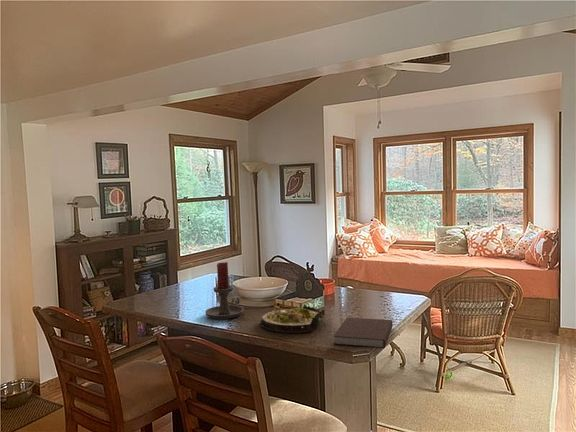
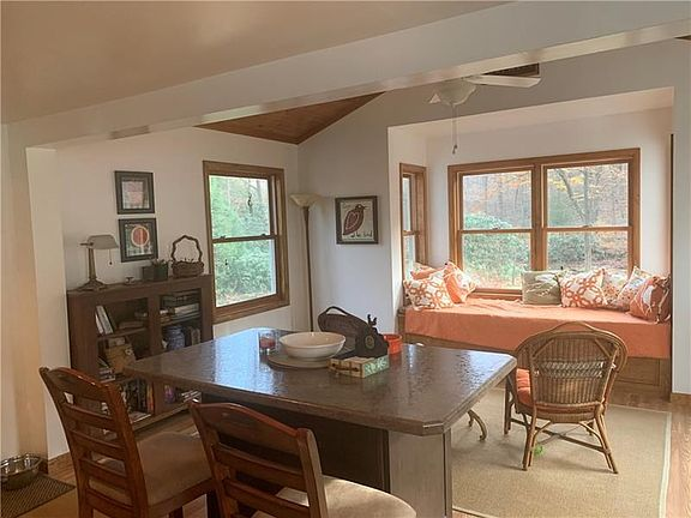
- salad plate [259,304,326,334]
- candle holder [204,261,245,320]
- notebook [332,316,394,349]
